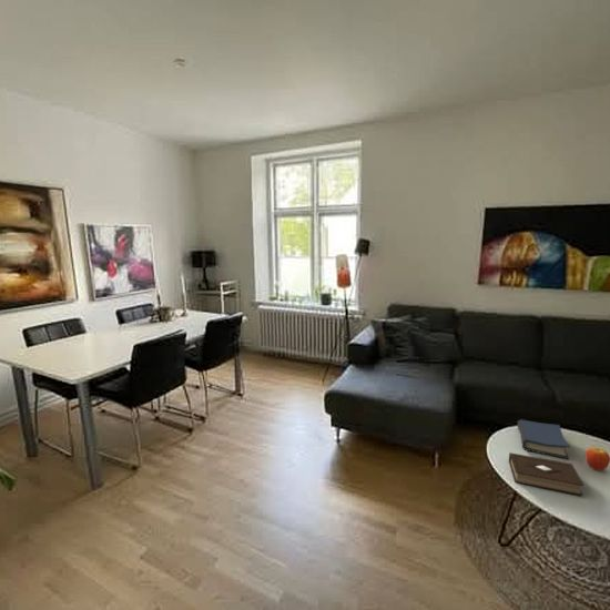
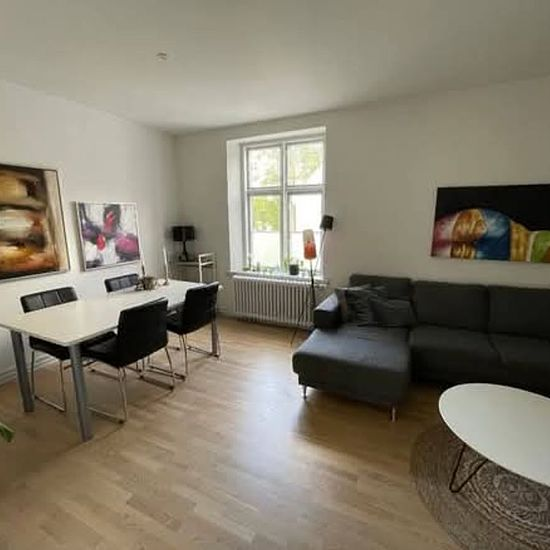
- tissue box [508,451,586,497]
- fruit [584,447,610,471]
- hardback book [516,418,571,460]
